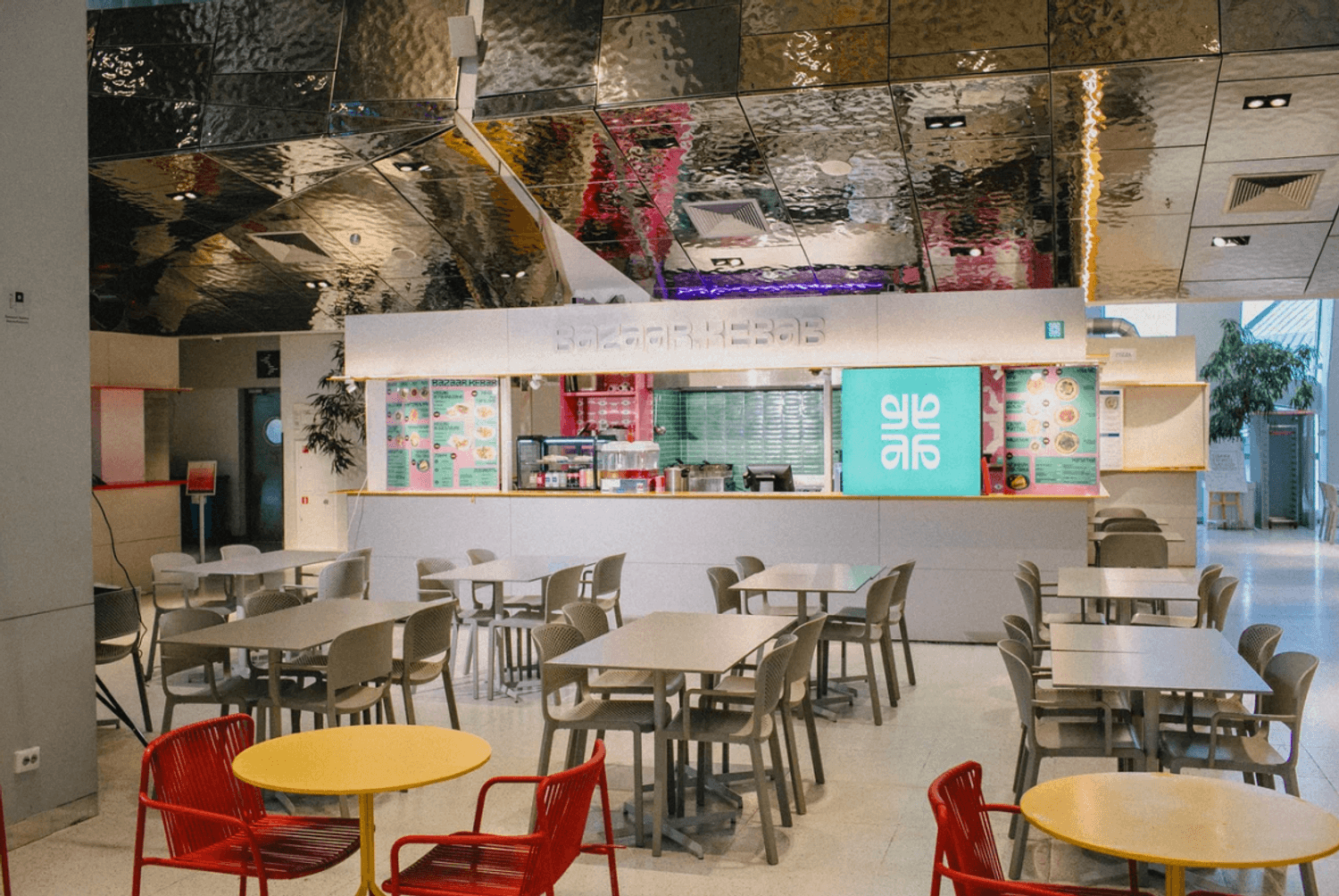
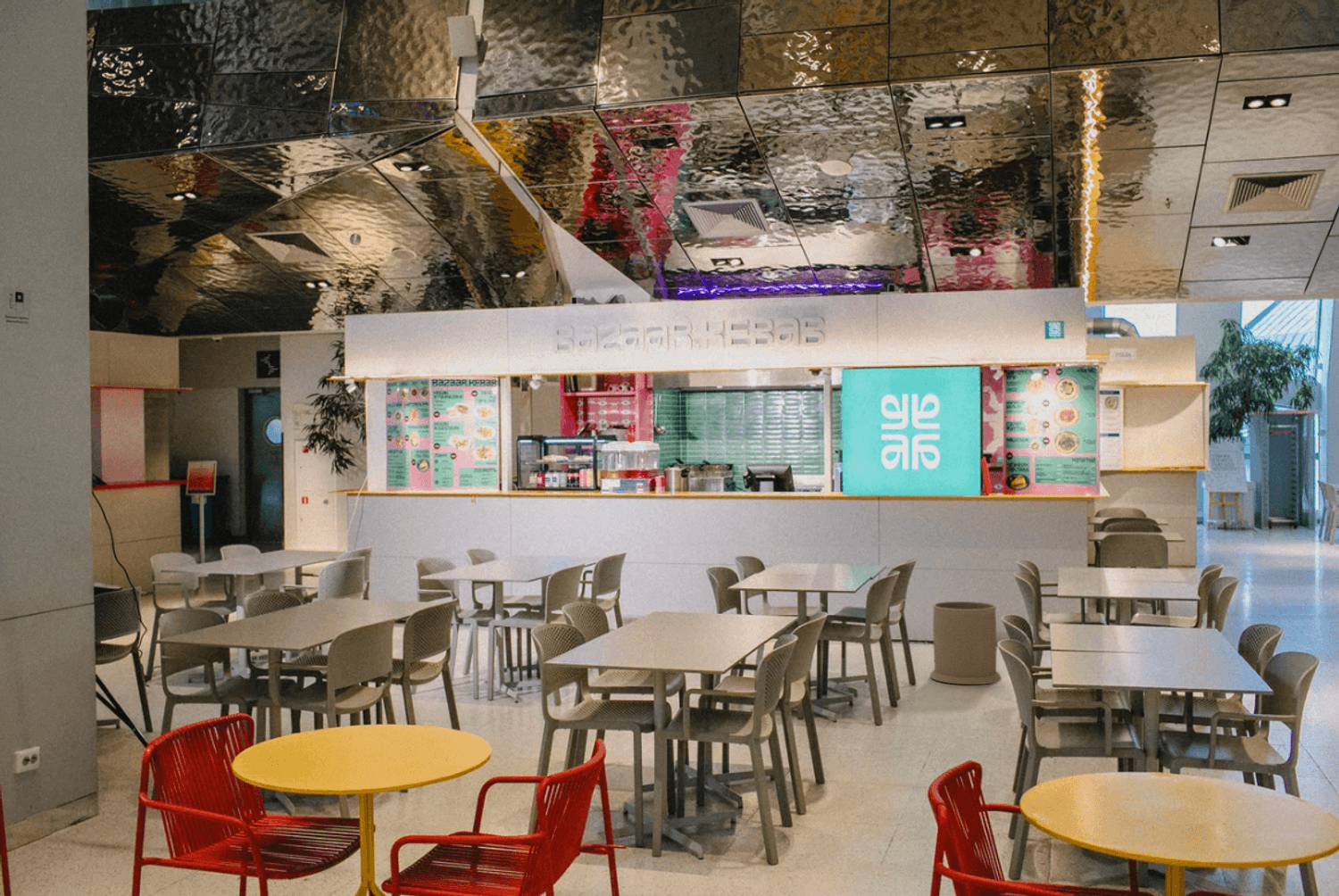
+ trash can [929,601,1002,685]
